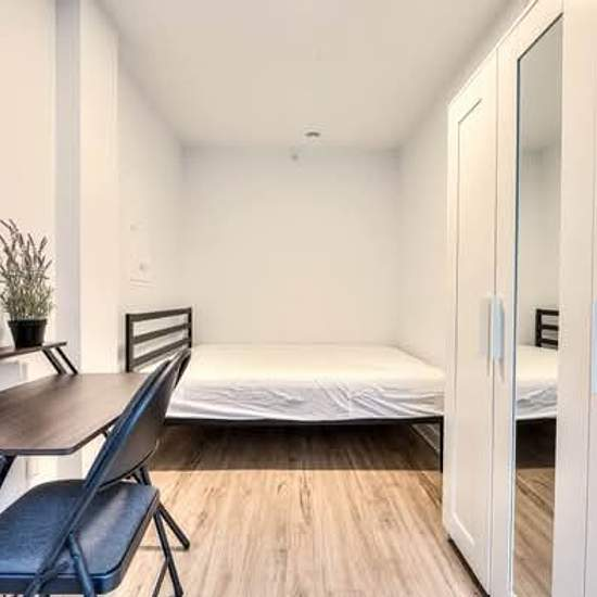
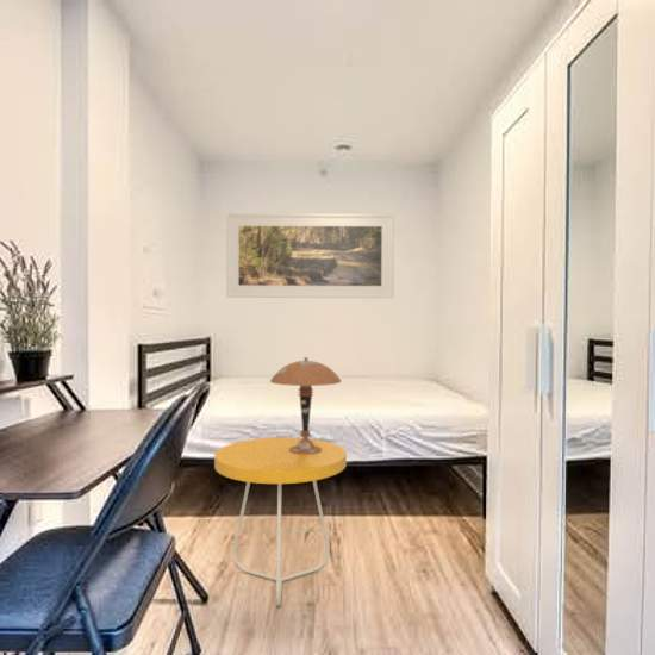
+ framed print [225,212,395,299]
+ table lamp [269,356,343,455]
+ side table [213,436,348,607]
